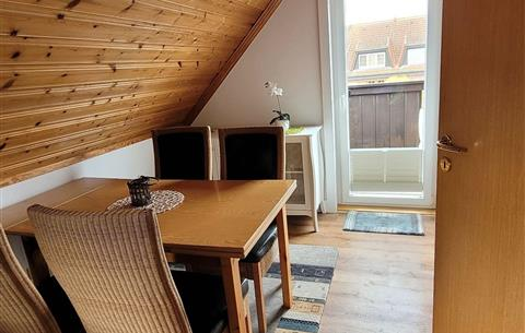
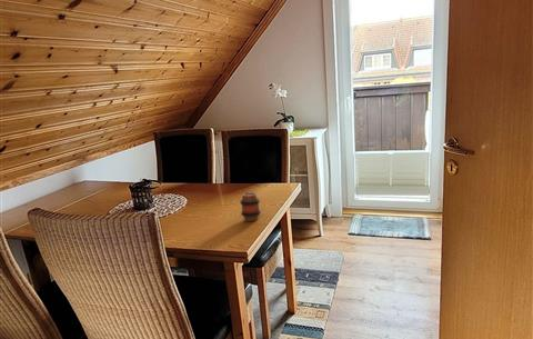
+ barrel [239,191,262,222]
